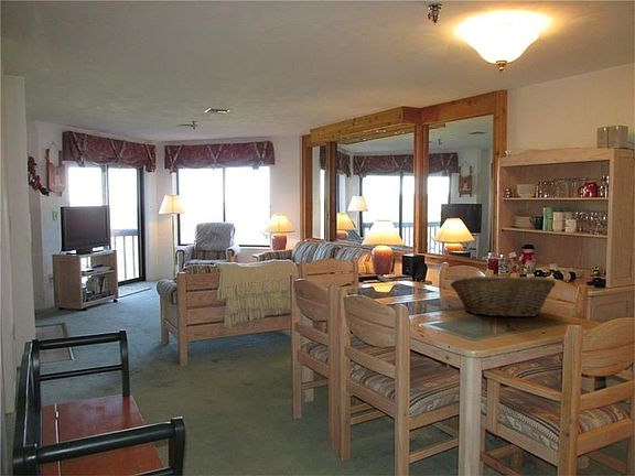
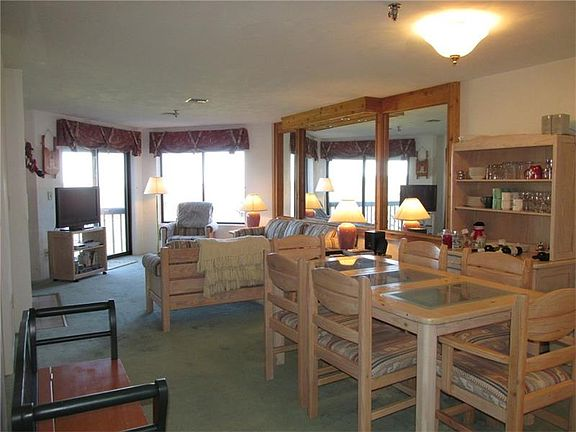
- fruit basket [449,275,557,318]
